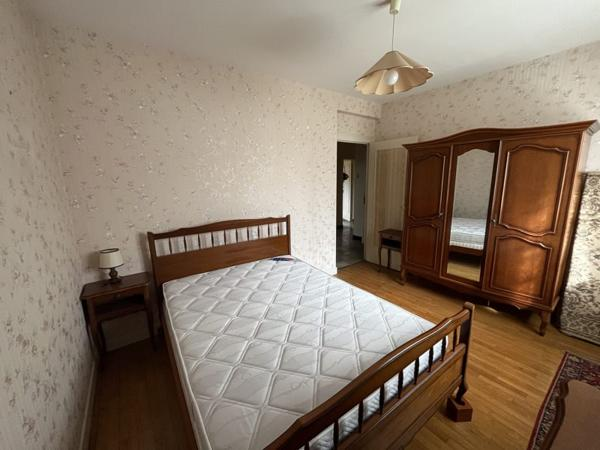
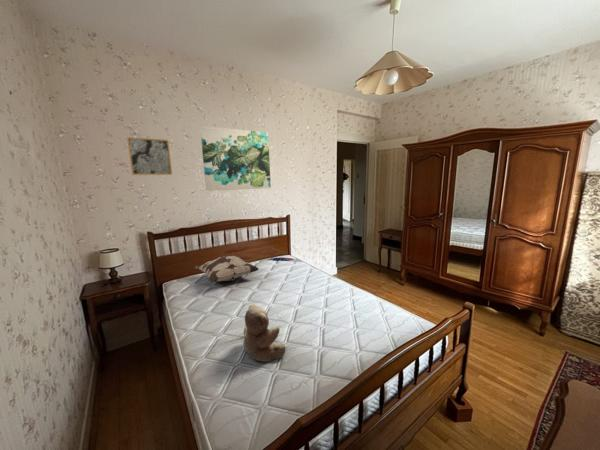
+ wall art [199,125,272,192]
+ decorative pillow [193,255,260,283]
+ teddy bear [242,303,286,363]
+ wall art [126,136,173,176]
